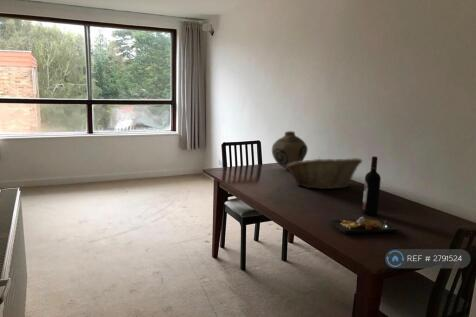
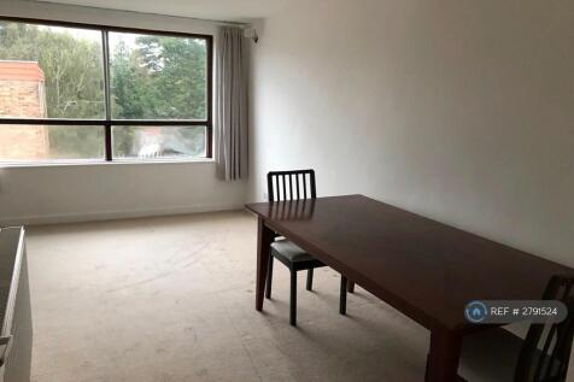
- wine bottle [361,155,382,216]
- fruit basket [286,156,363,190]
- vase [271,130,309,170]
- plate [328,216,398,234]
